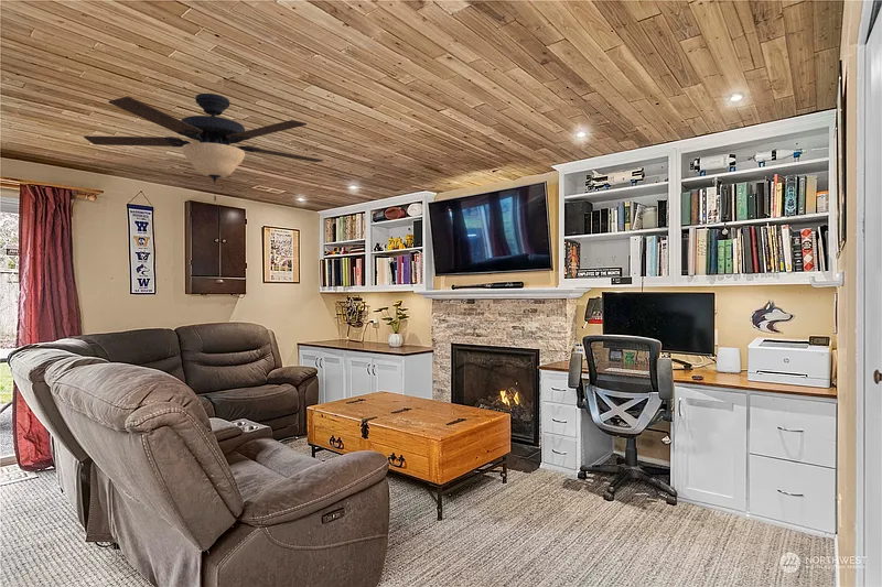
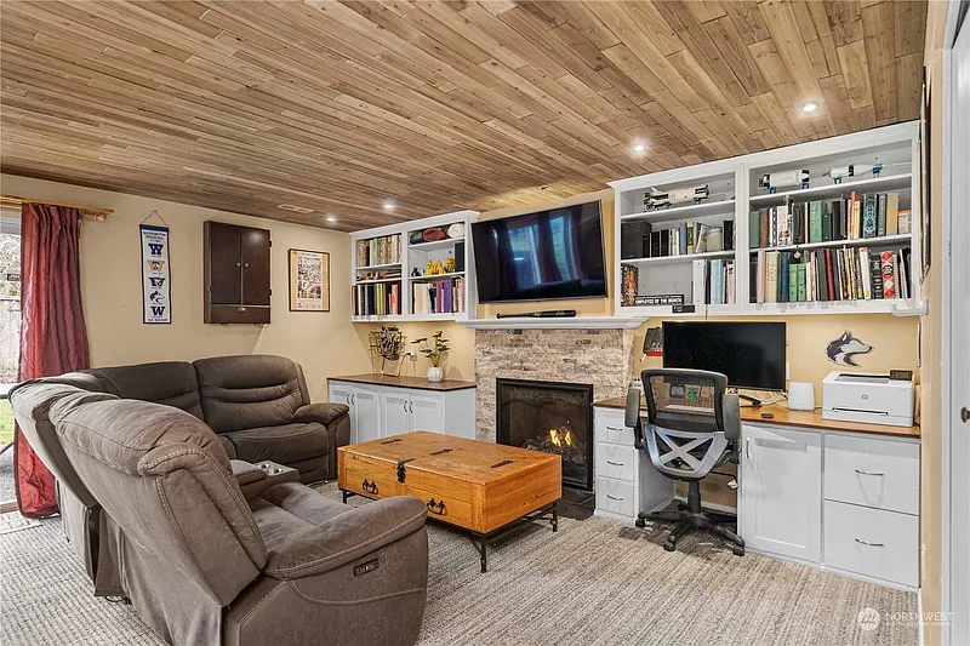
- ceiling fan [83,93,324,217]
